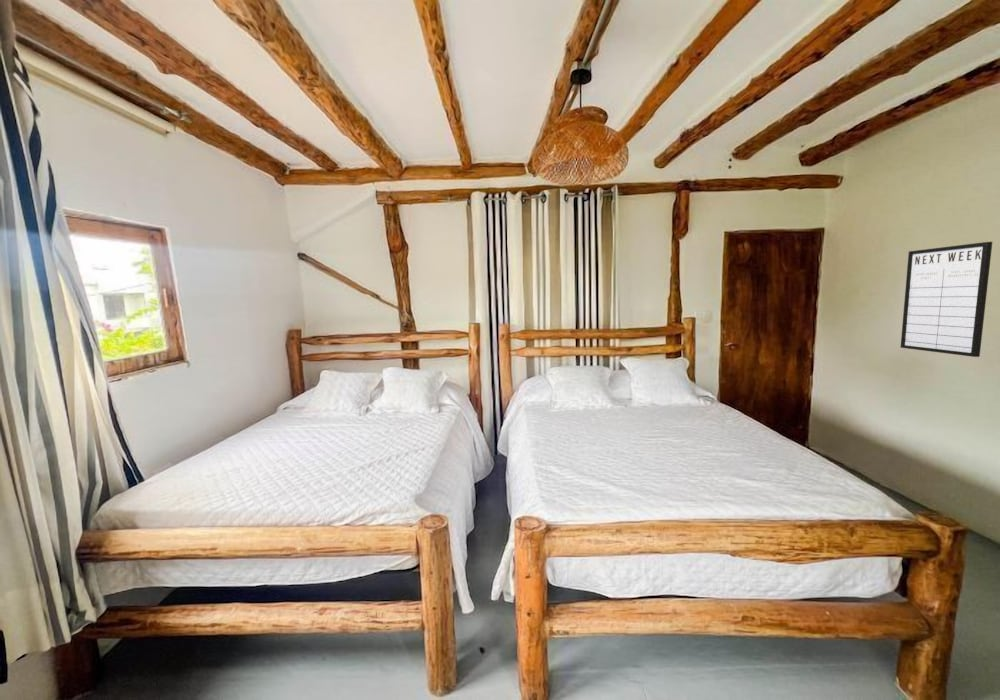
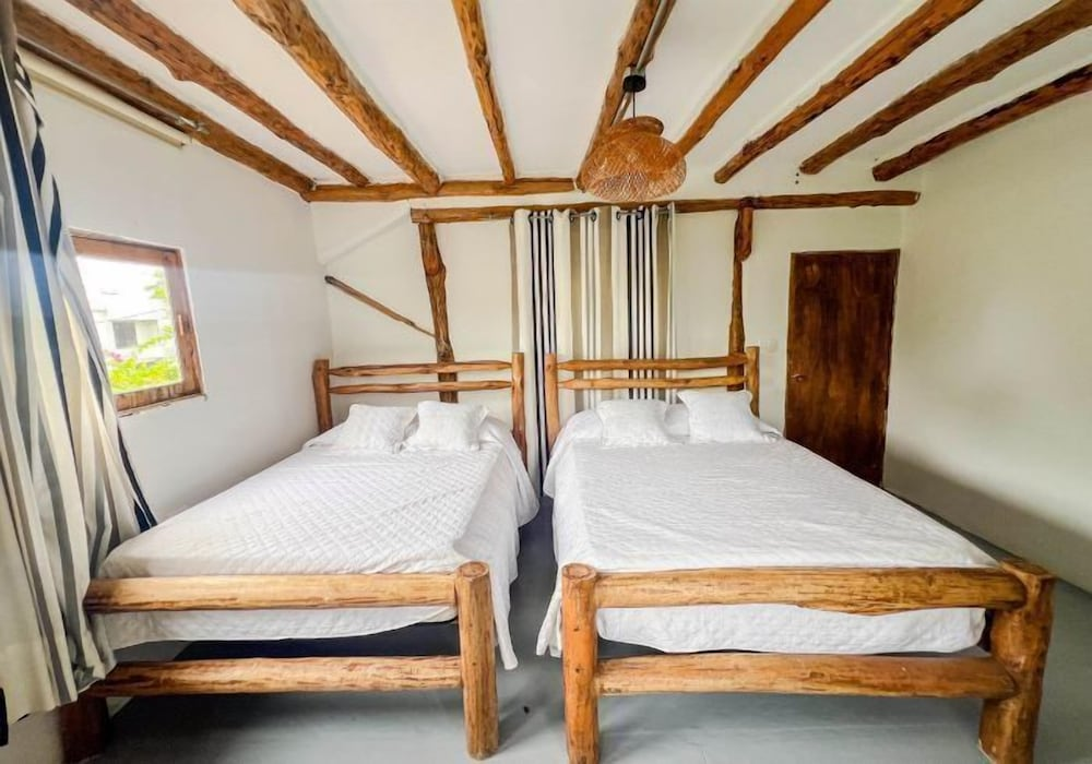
- writing board [900,241,993,358]
